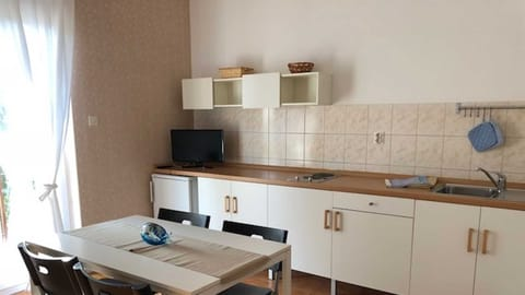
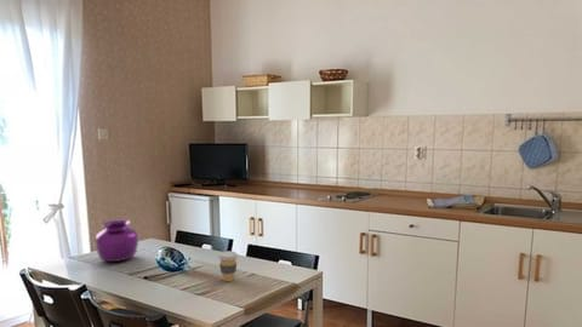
+ vase [93,219,139,263]
+ coffee cup [217,249,239,282]
